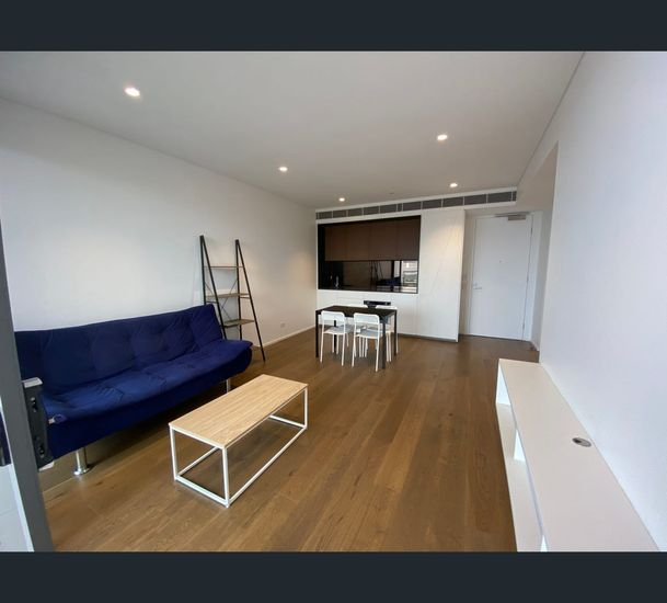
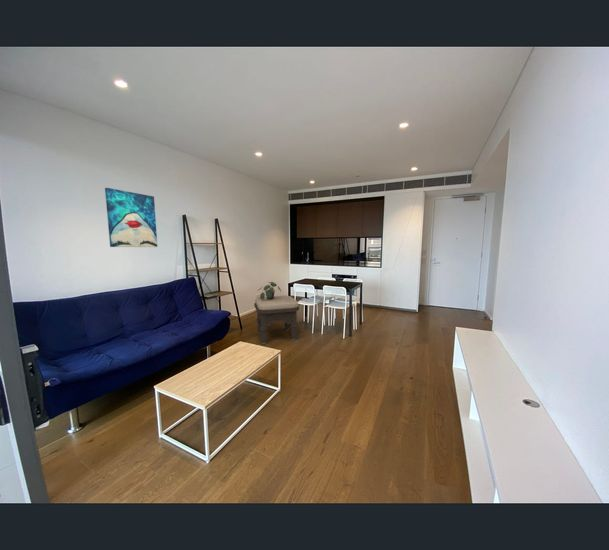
+ potted plant [258,281,282,300]
+ ottoman [253,295,300,345]
+ wall art [104,187,158,248]
